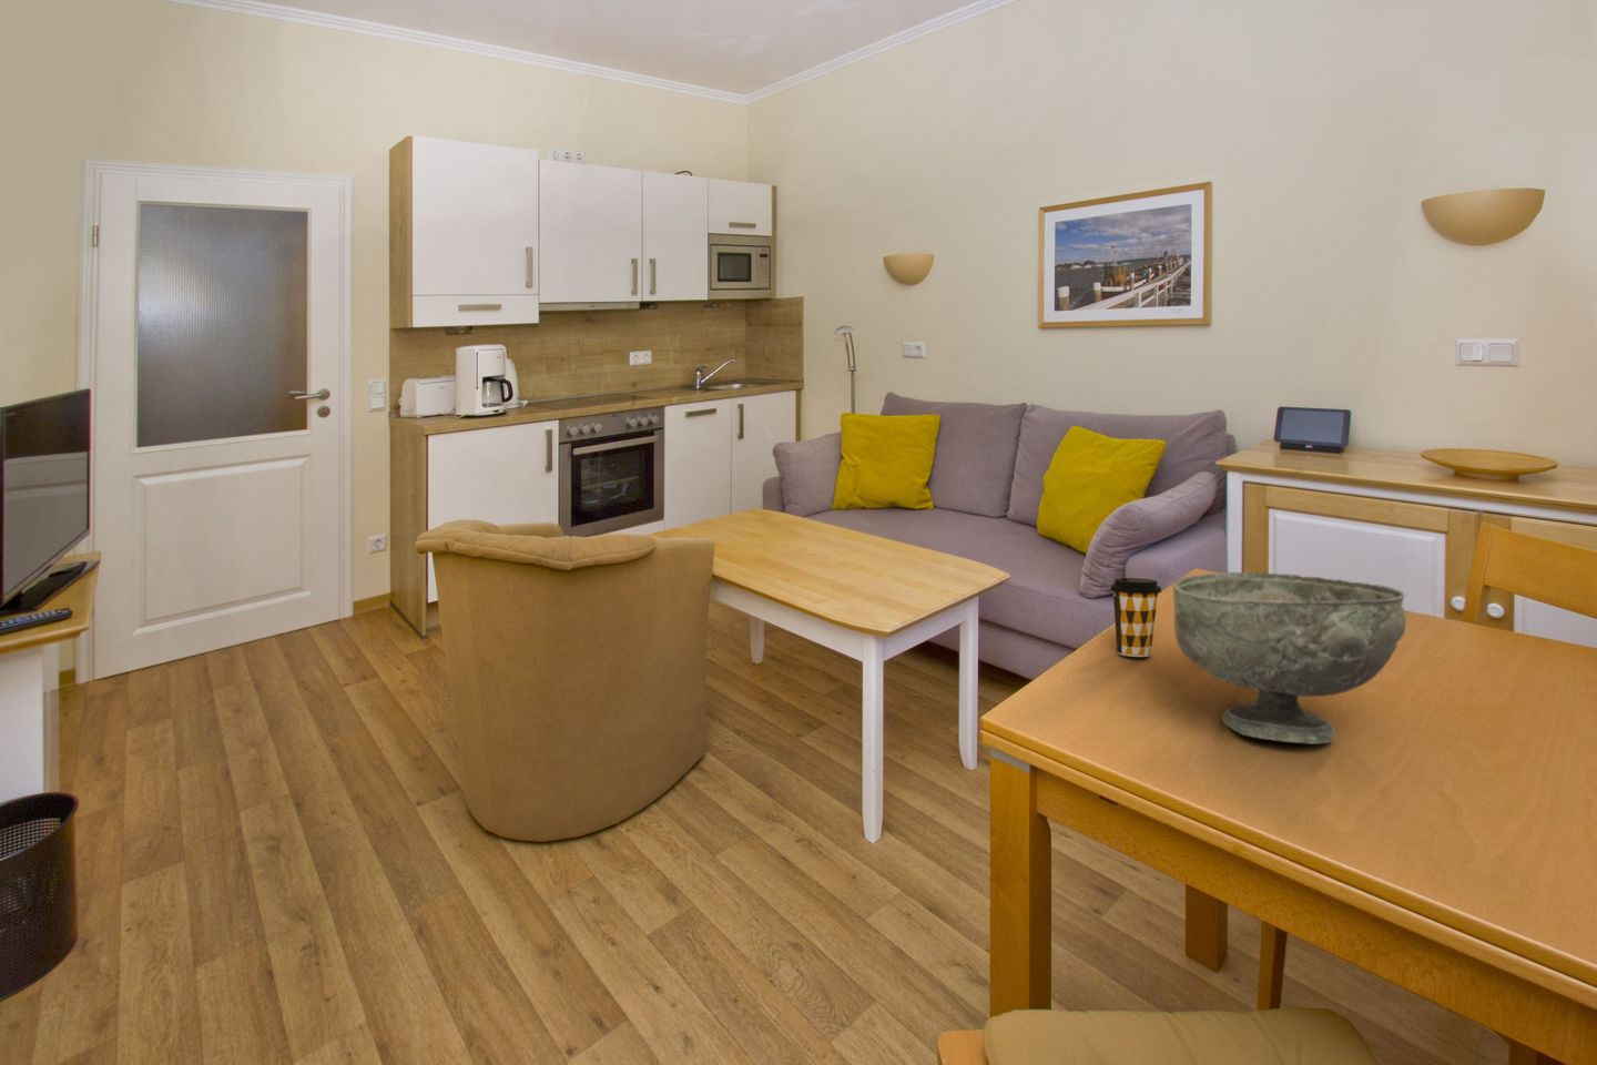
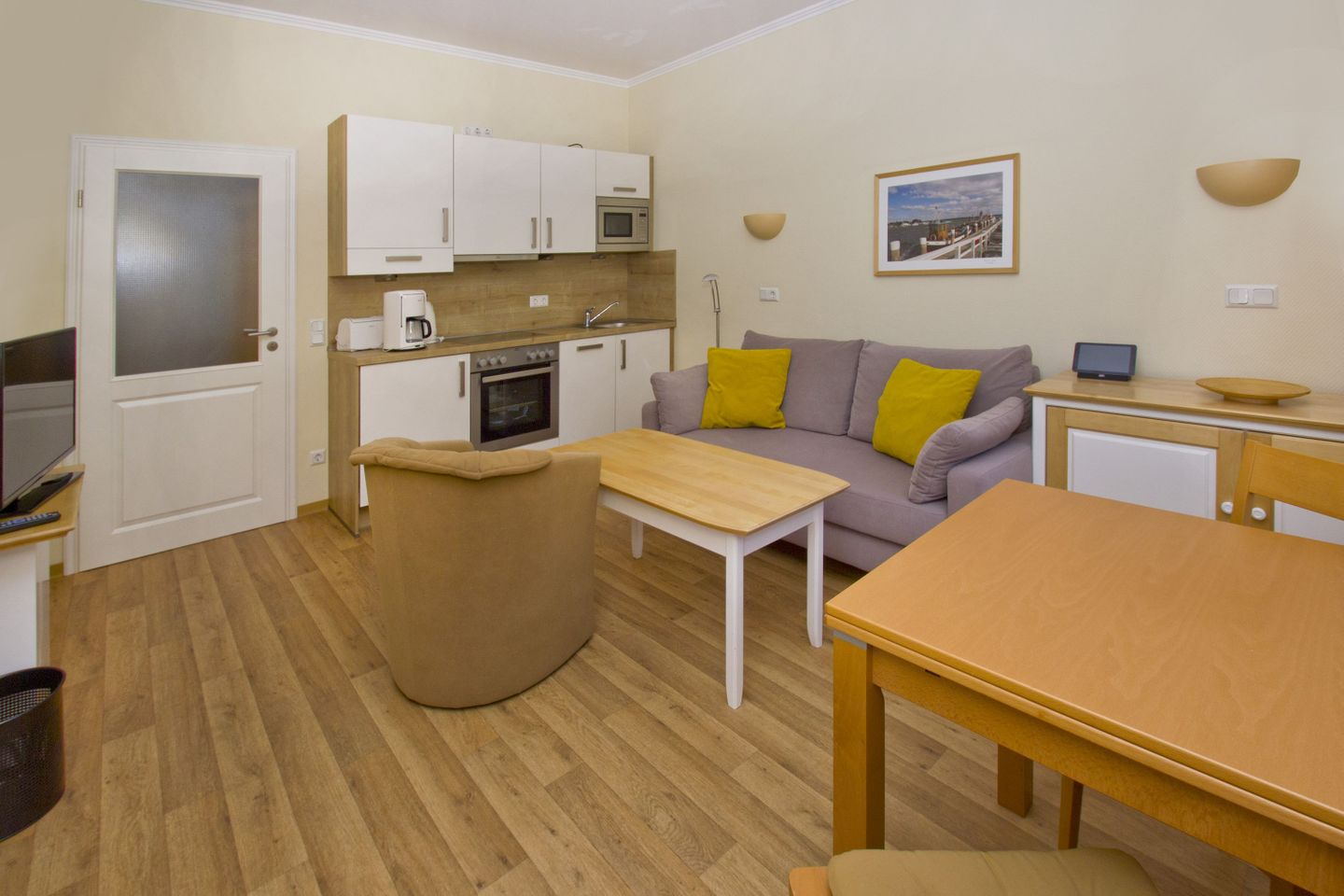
- coffee cup [1109,576,1162,657]
- decorative bowl [1173,572,1407,745]
